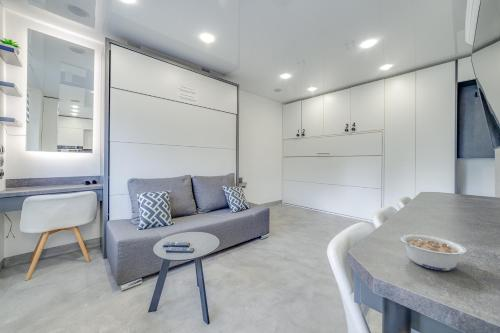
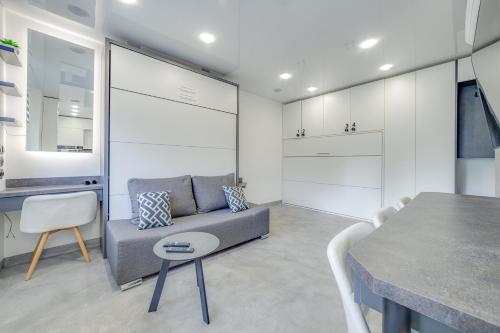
- legume [397,233,468,272]
